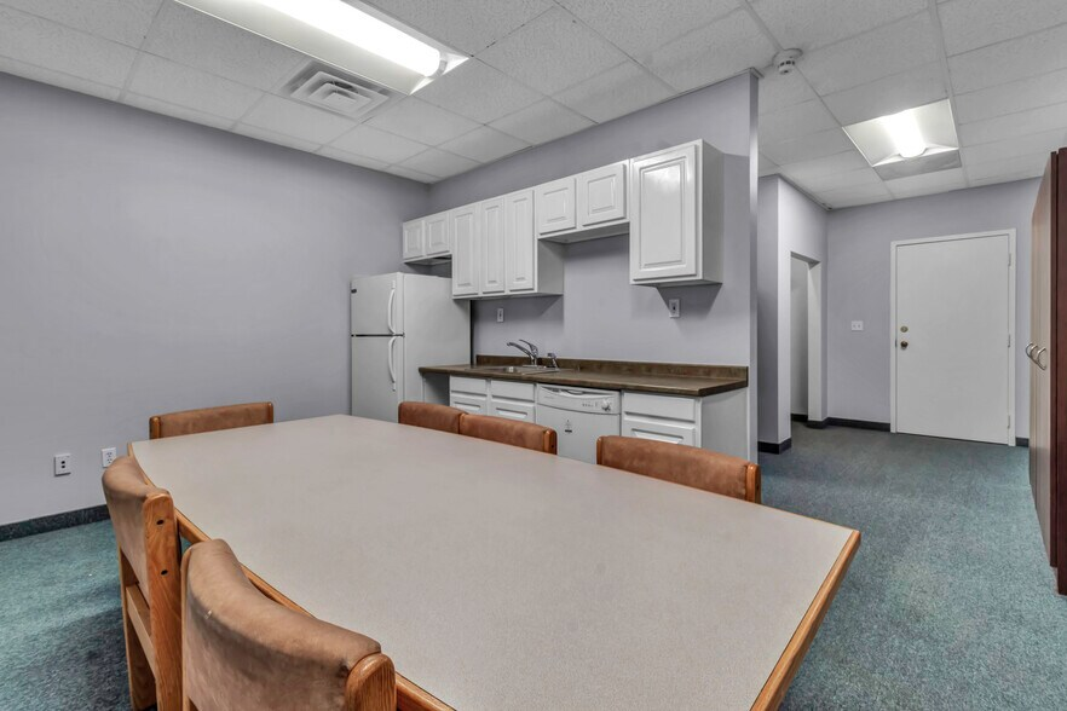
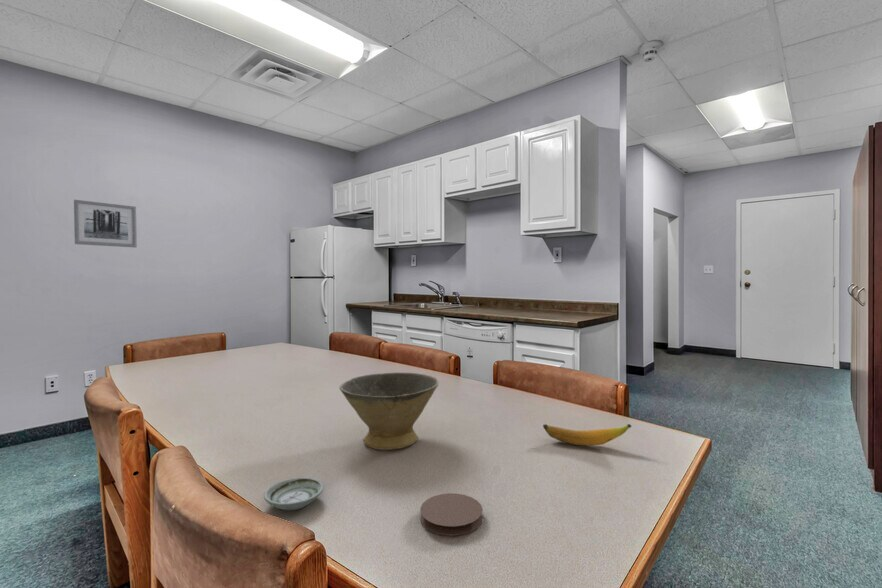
+ saucer [263,476,324,511]
+ wall art [73,199,138,249]
+ banana [542,423,633,447]
+ coaster [419,492,484,536]
+ bowl [339,372,440,451]
